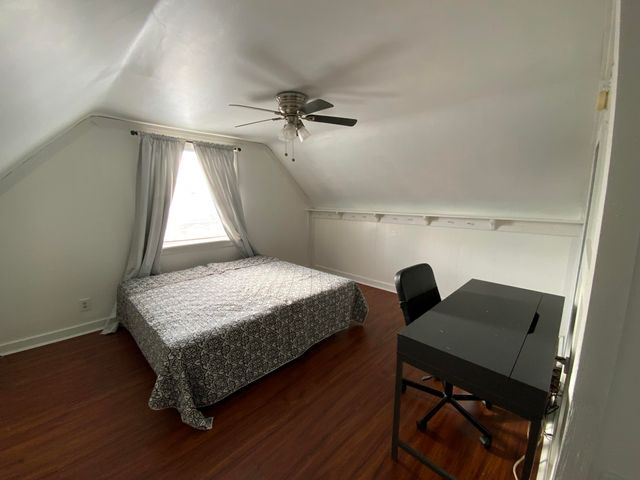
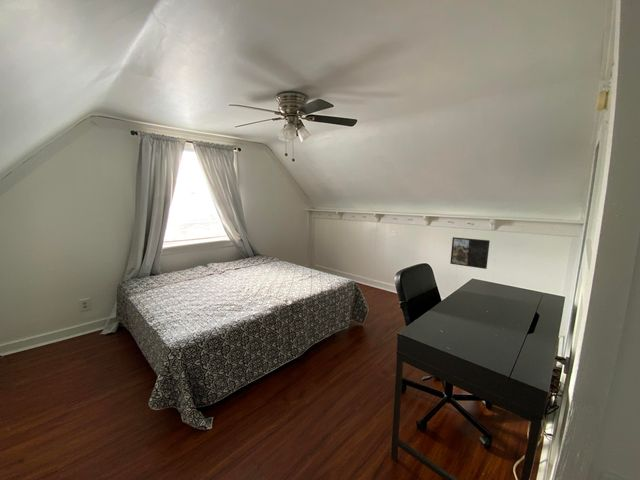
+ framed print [449,236,490,270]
